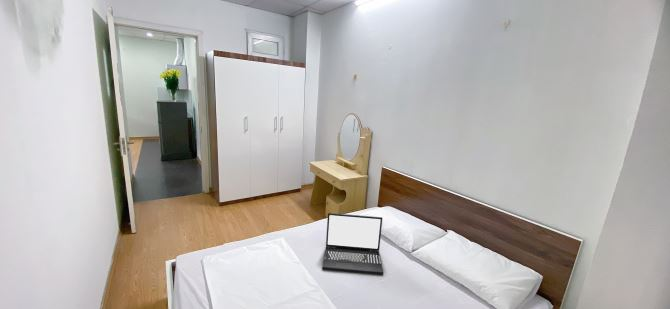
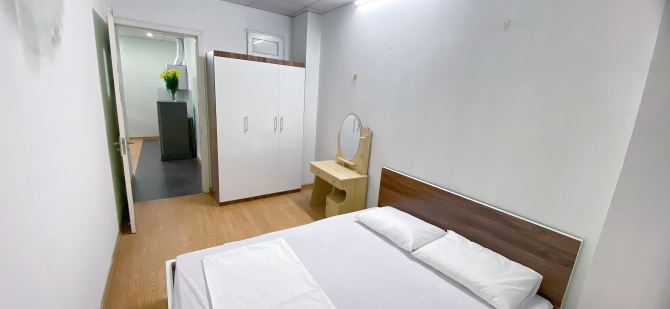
- laptop [321,212,384,276]
